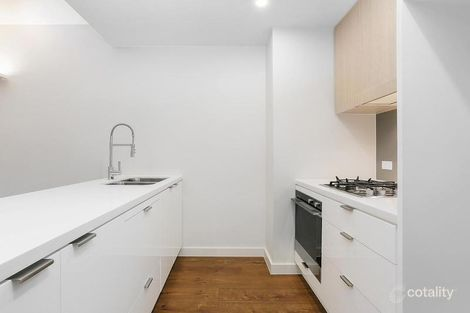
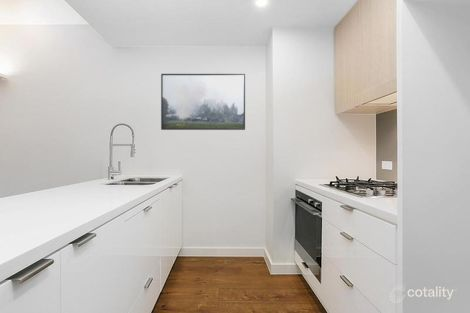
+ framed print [160,73,246,131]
